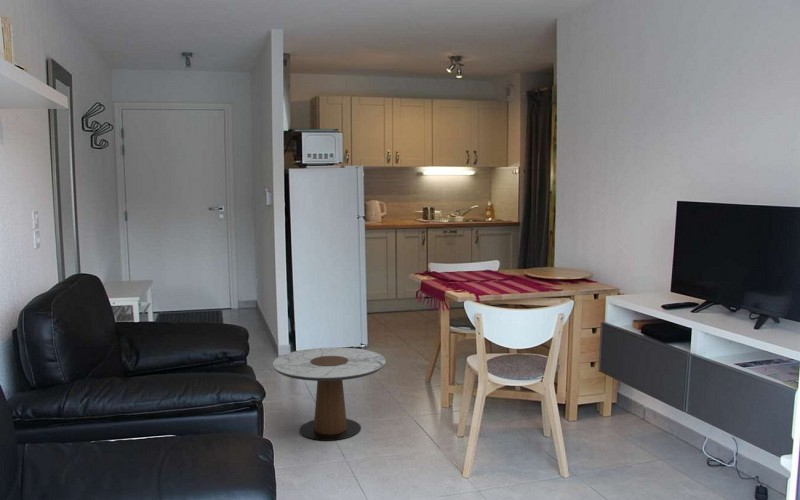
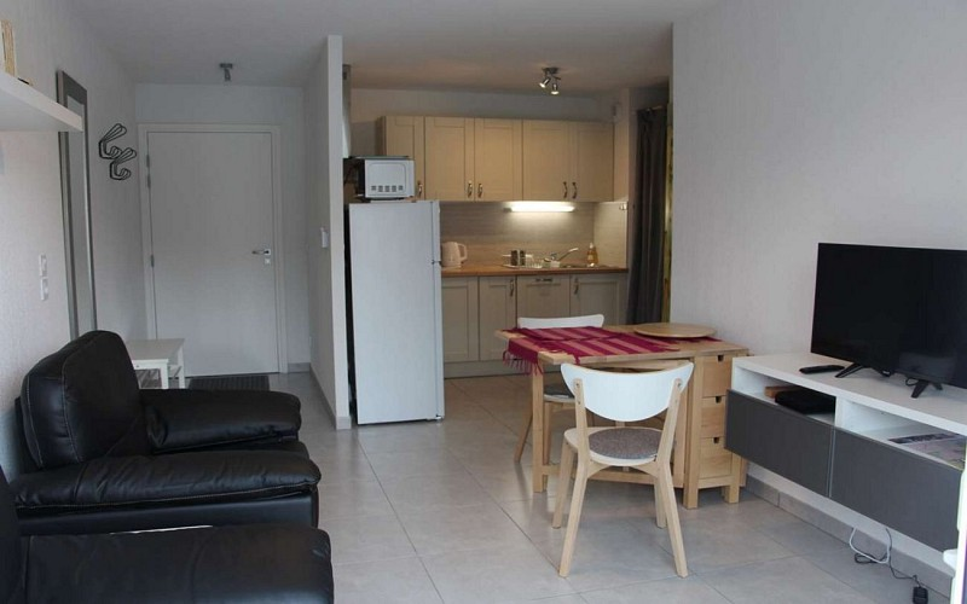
- side table [272,346,387,442]
